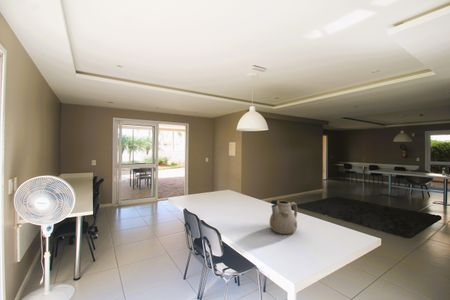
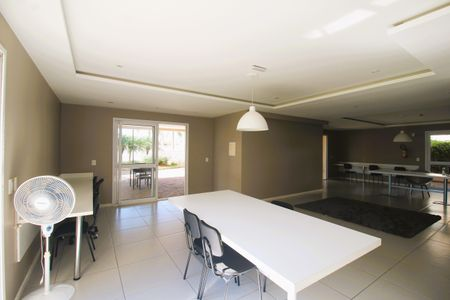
- teapot [269,200,298,235]
